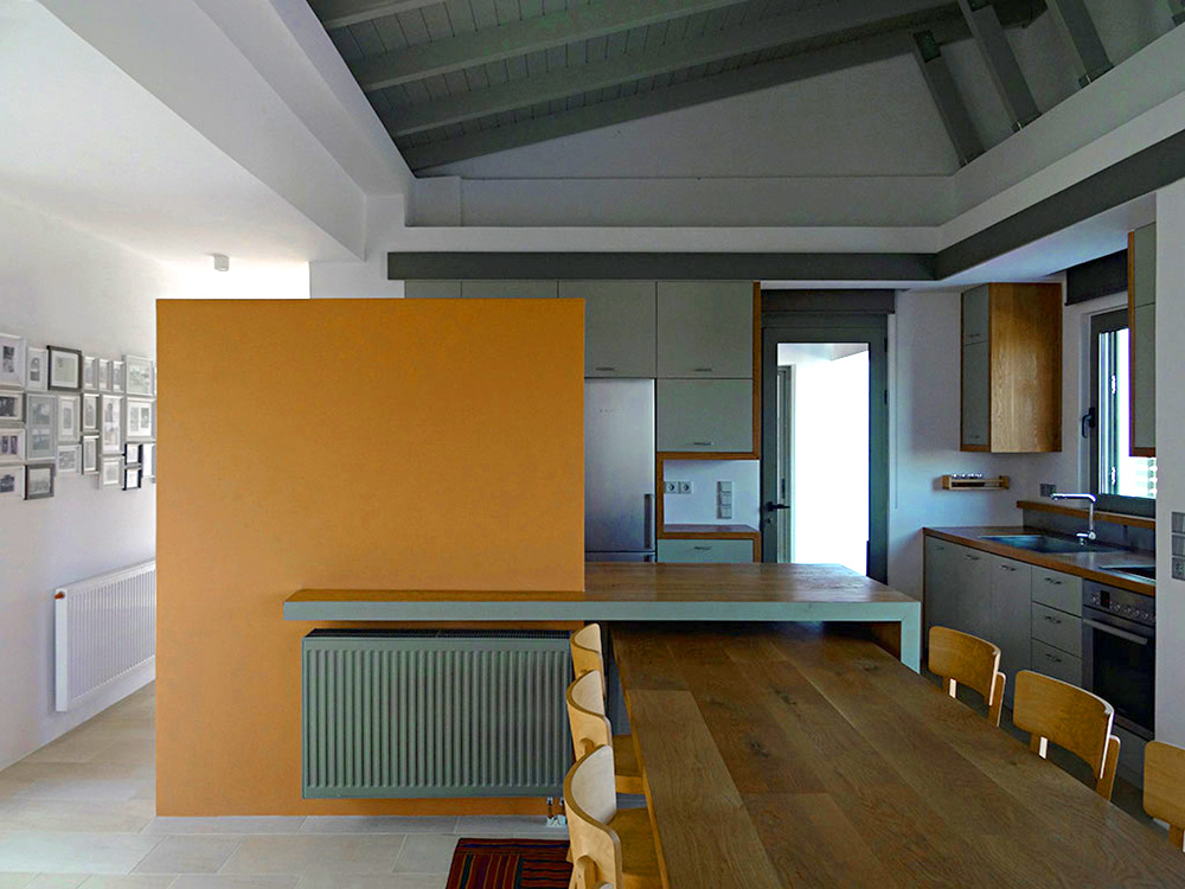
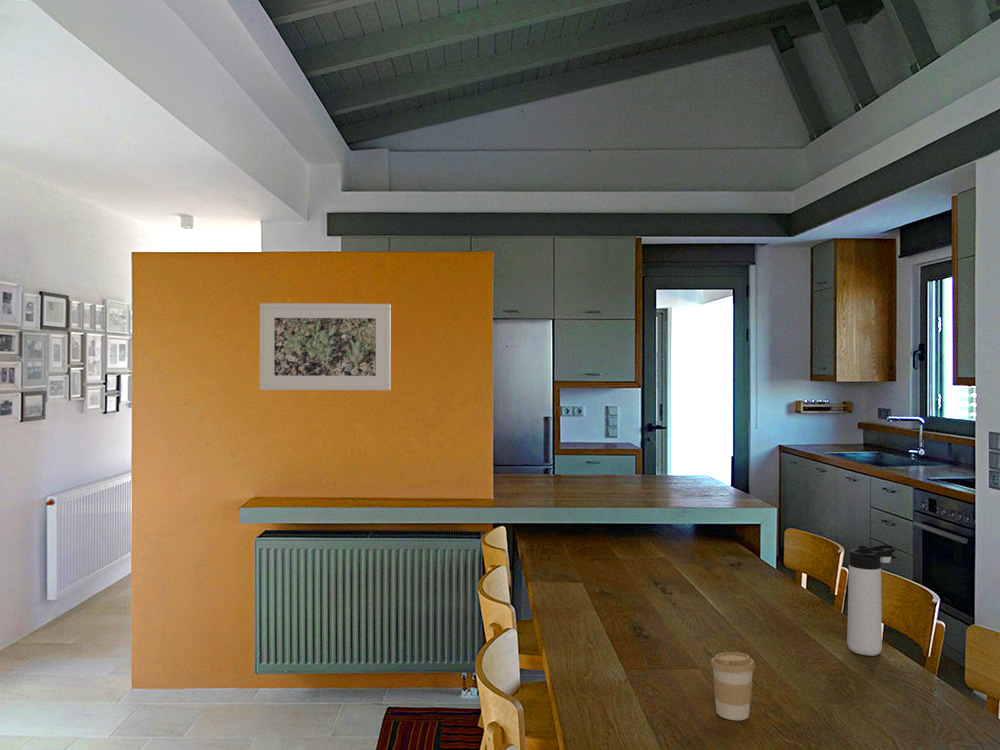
+ coffee cup [710,651,756,721]
+ thermos bottle [846,544,896,657]
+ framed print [259,302,392,391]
